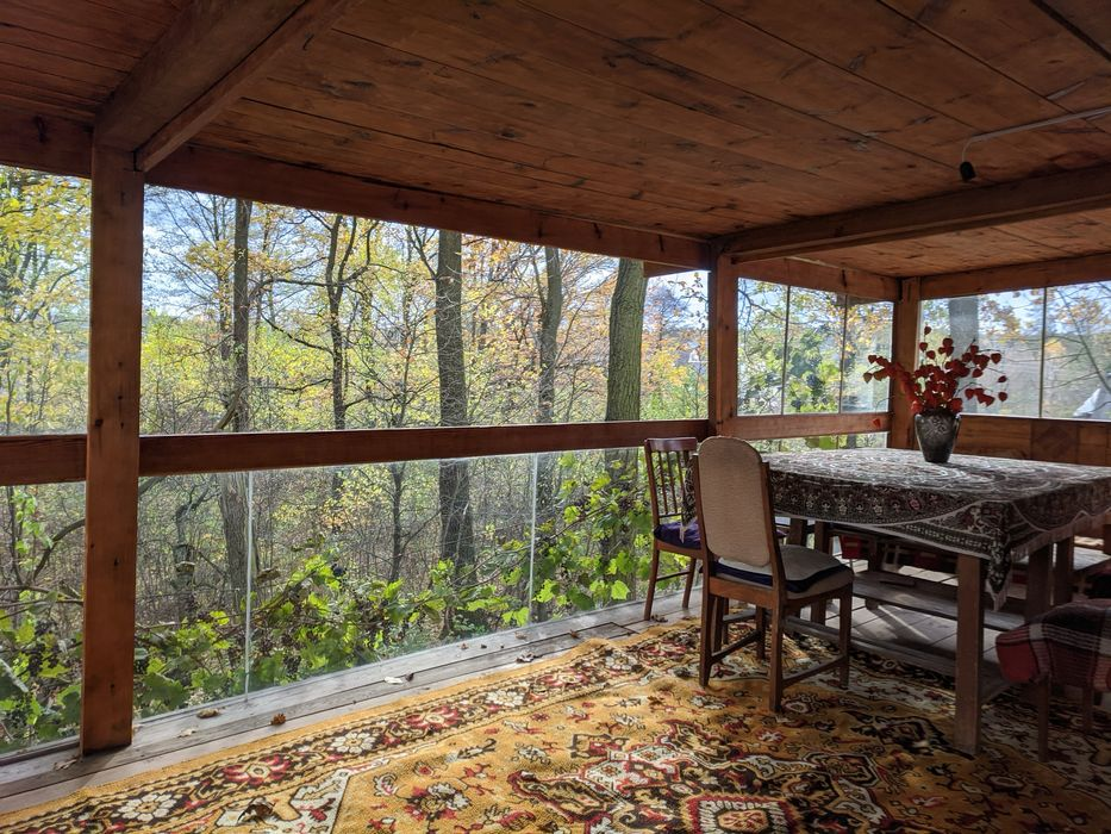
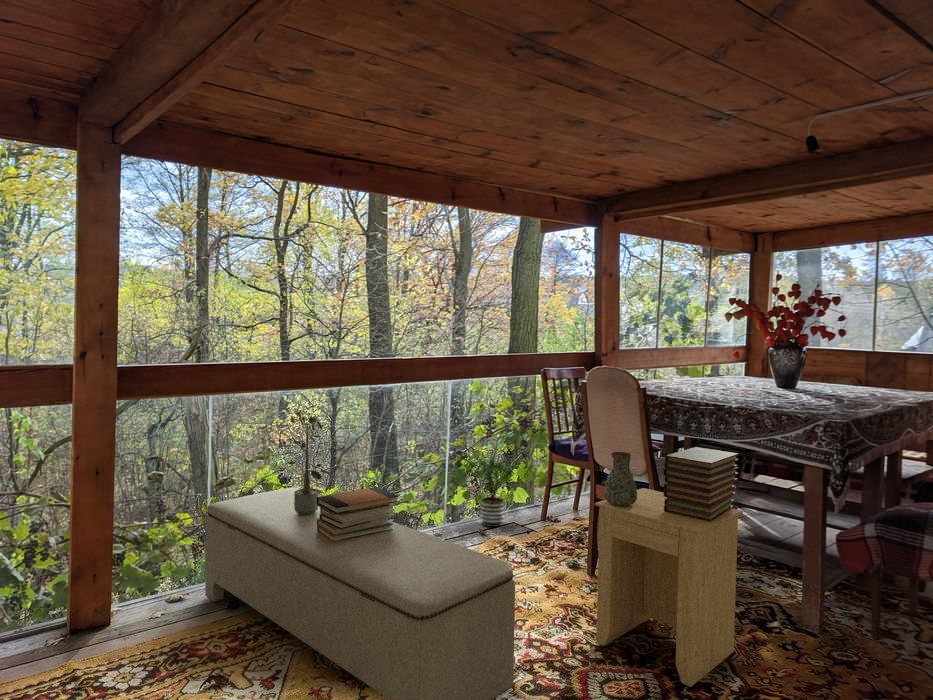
+ book stack [316,486,399,542]
+ bench [204,487,516,700]
+ potted plant [287,408,334,514]
+ decorative vase [603,451,638,505]
+ book stack [662,446,740,522]
+ potted plant [470,453,516,528]
+ side table [594,487,744,688]
